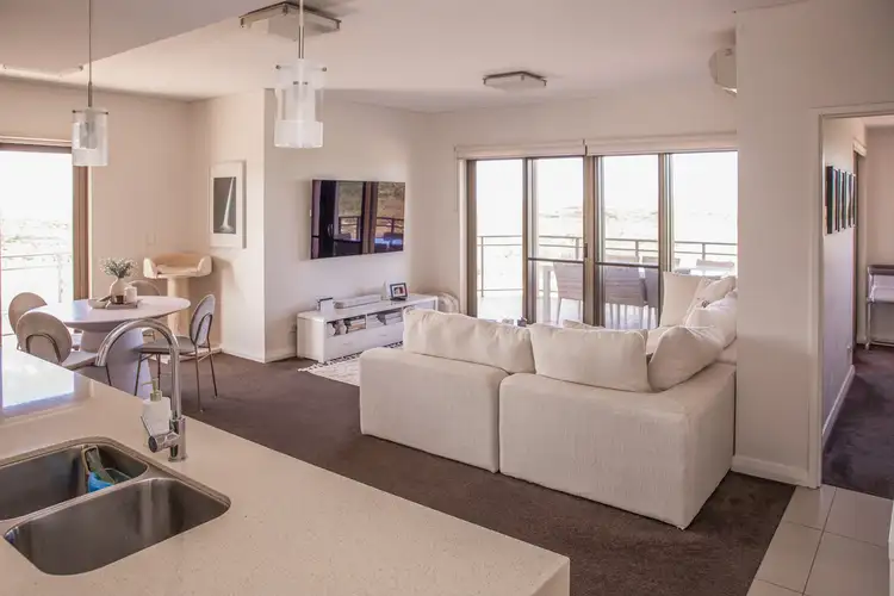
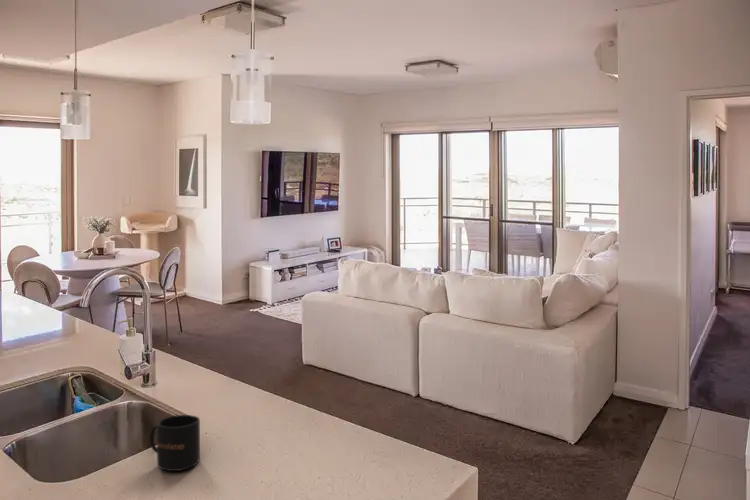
+ mug [149,414,201,472]
